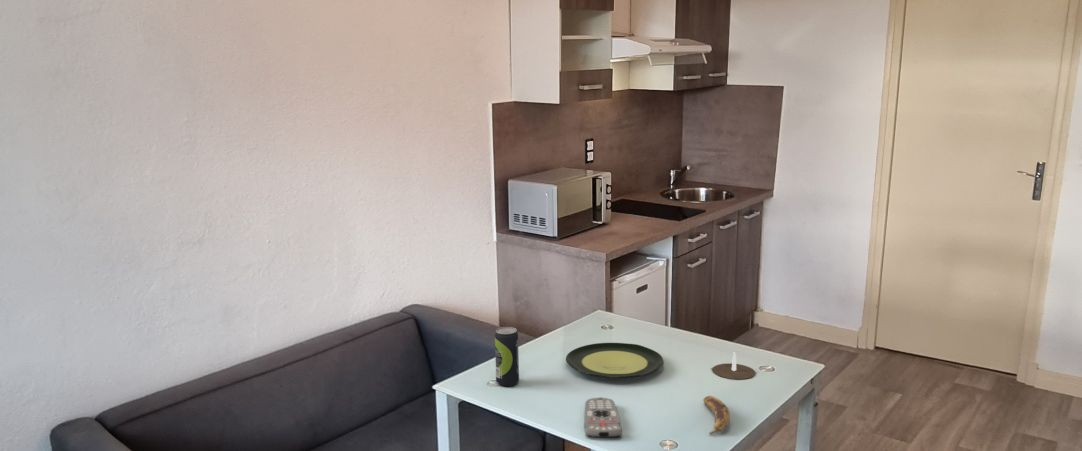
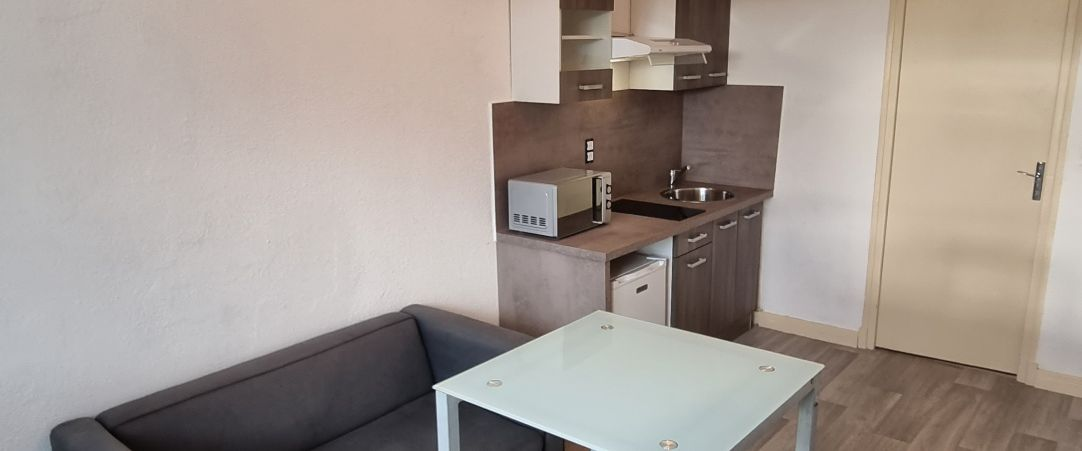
- plate [565,342,665,379]
- beverage can [494,326,520,387]
- candle [710,352,756,380]
- banana [703,395,731,436]
- remote control [583,397,623,439]
